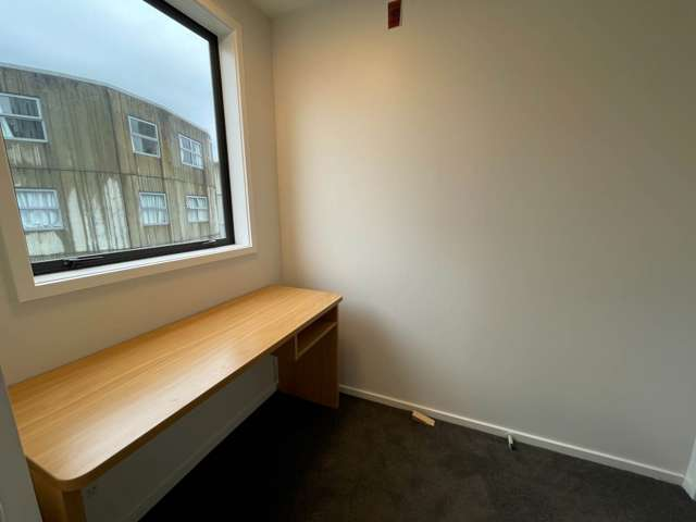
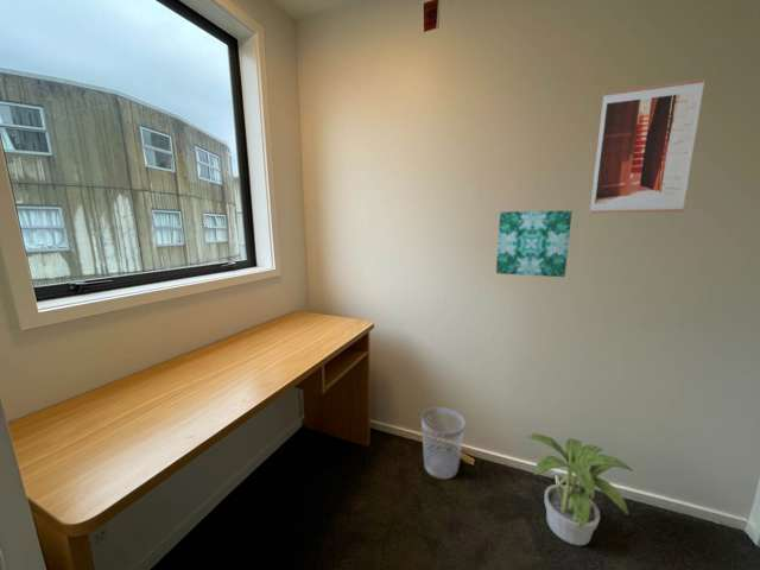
+ wall art [495,209,574,278]
+ wastebasket [420,406,466,480]
+ wall art [589,77,707,214]
+ potted plant [525,432,634,546]
